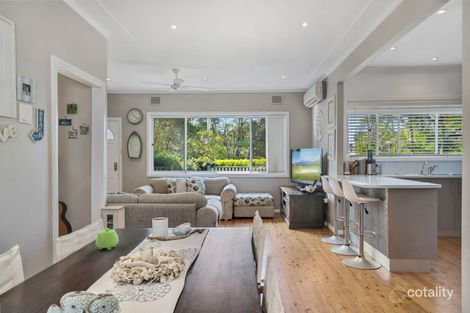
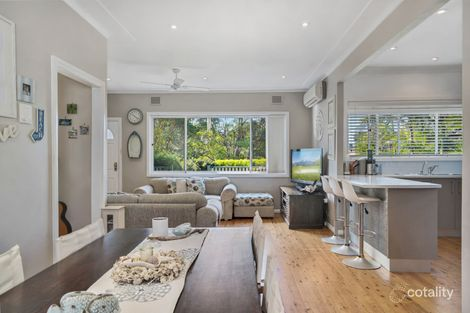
- teapot [95,227,120,251]
